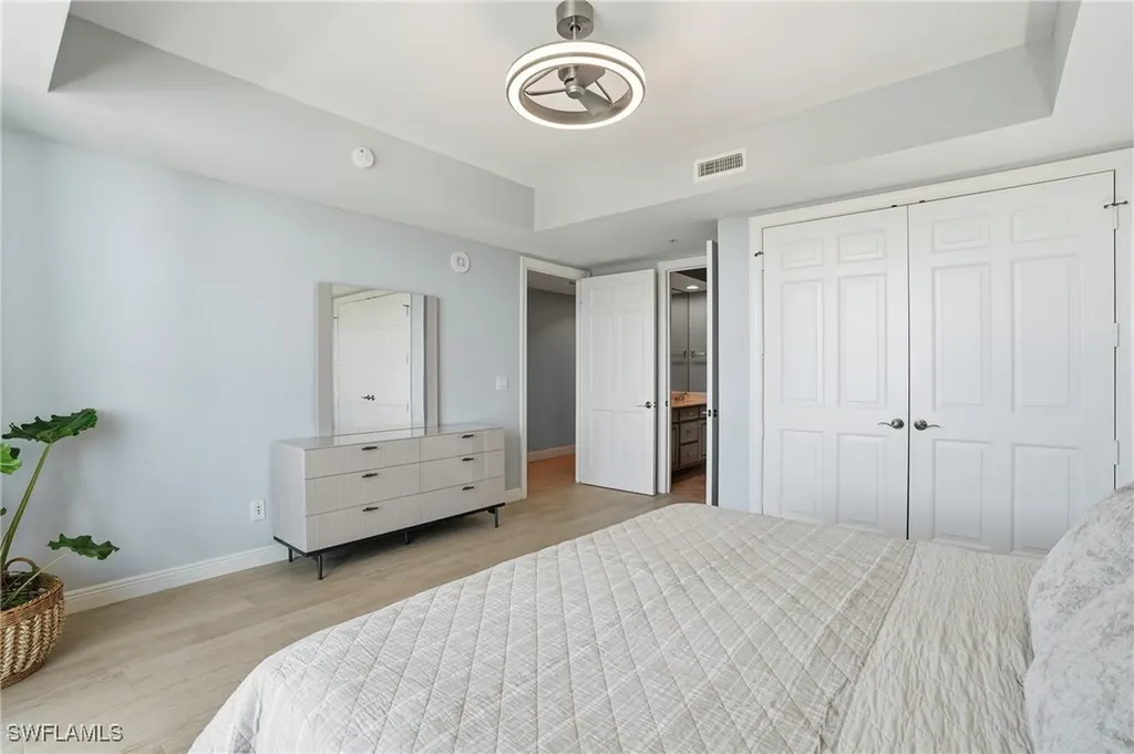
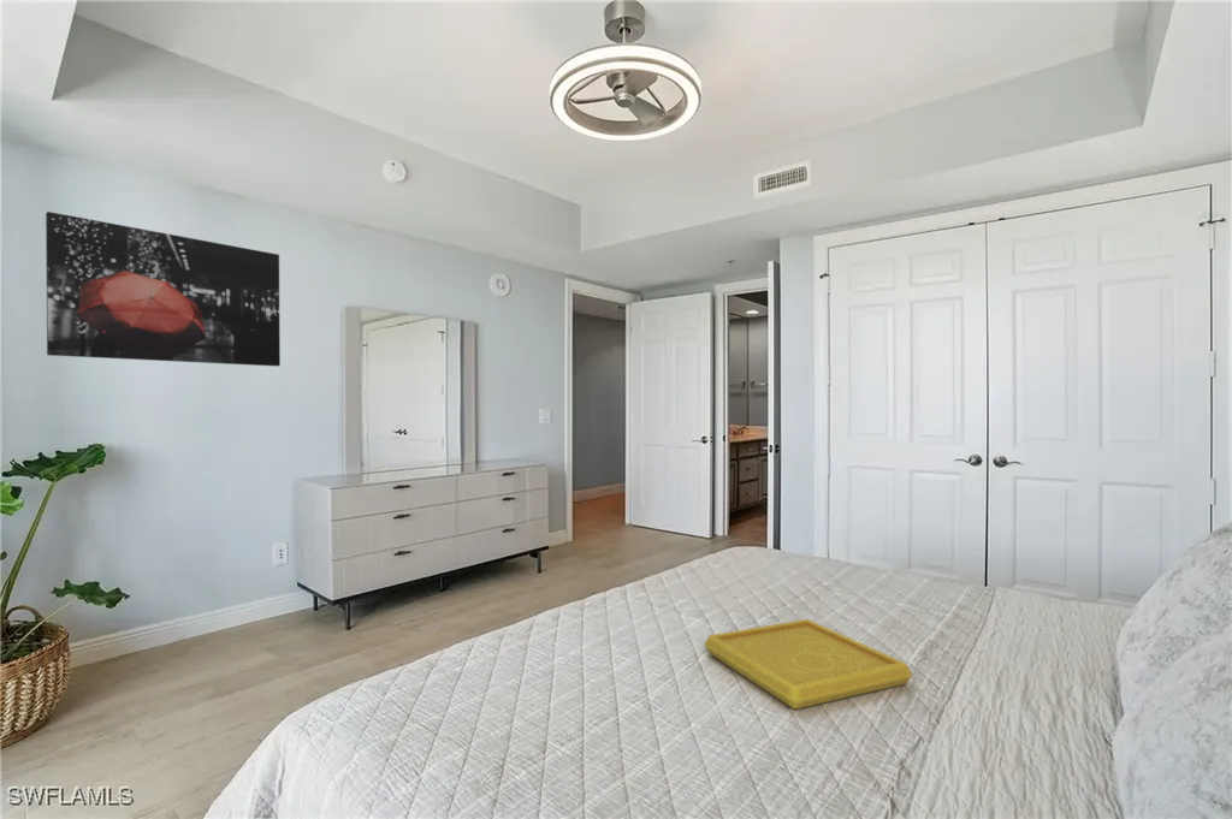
+ wall art [45,210,282,367]
+ serving tray [704,618,913,710]
